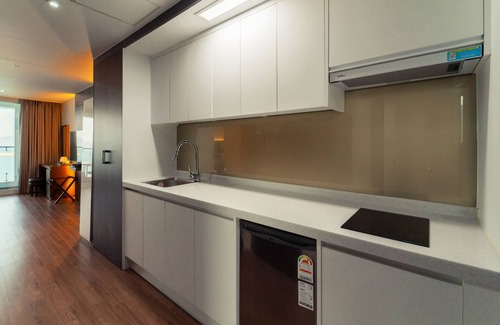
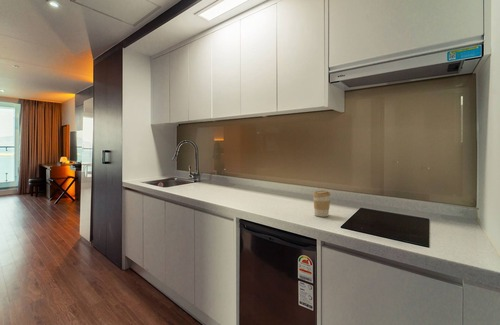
+ coffee cup [312,190,332,218]
